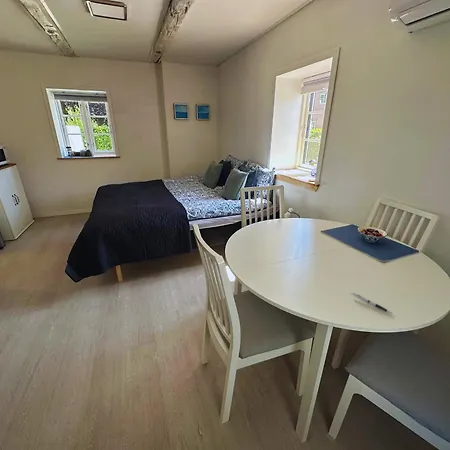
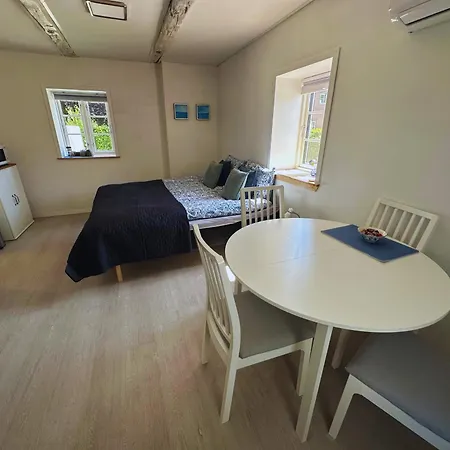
- pen [352,292,394,315]
